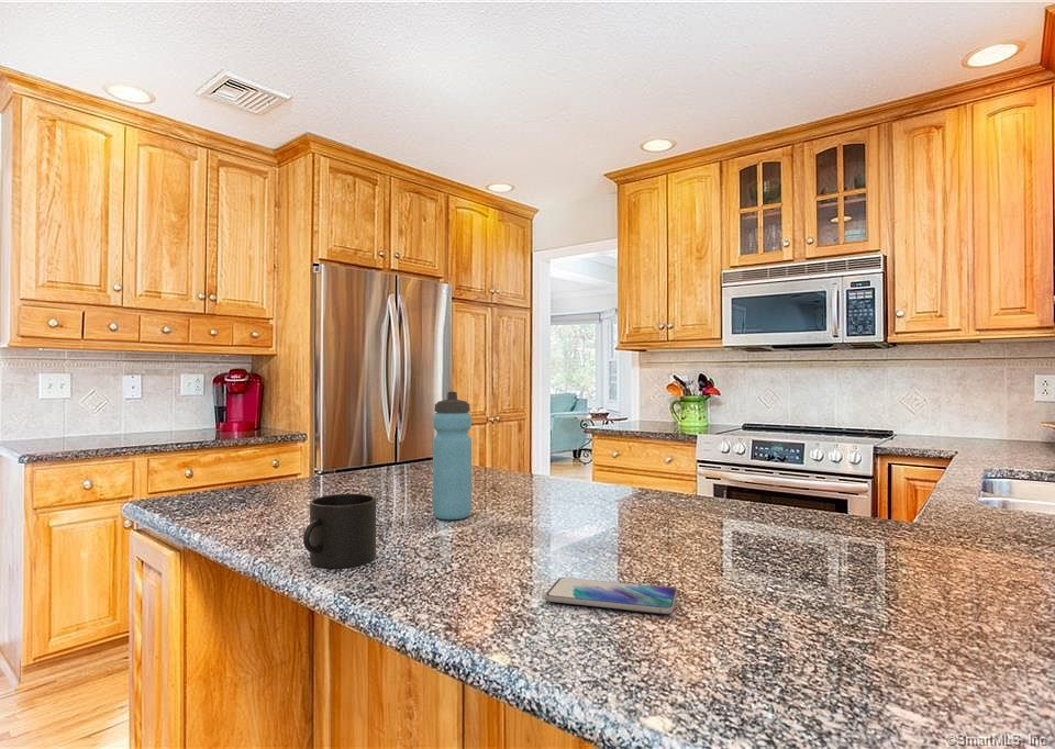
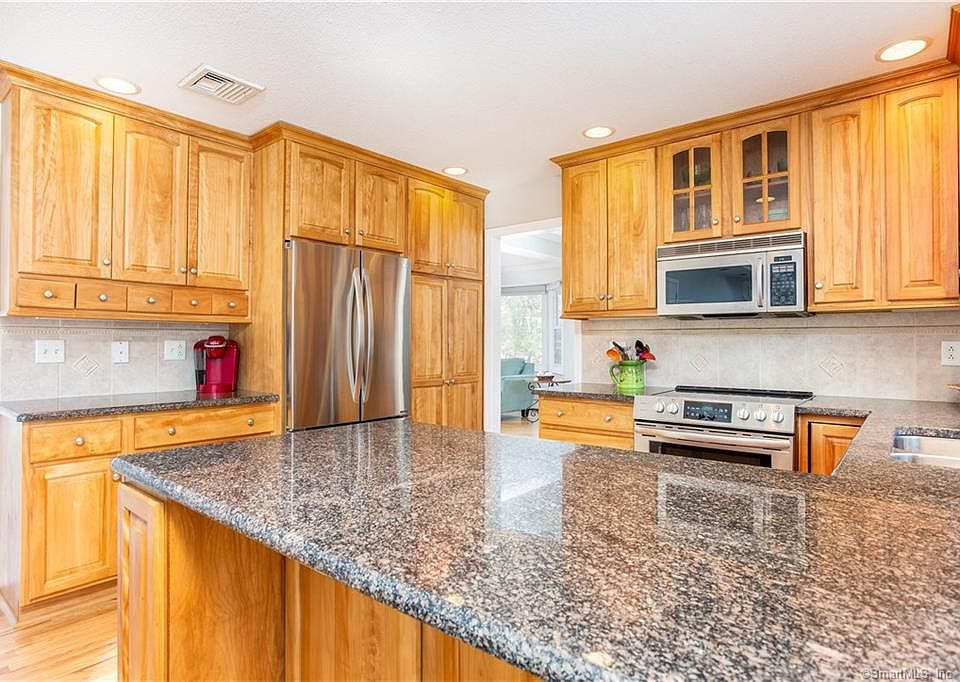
- mug [302,493,377,570]
- smartphone [544,577,678,616]
- water bottle [432,391,473,521]
